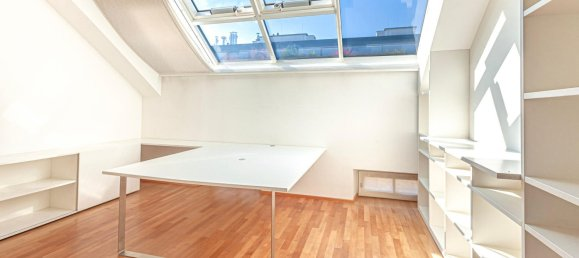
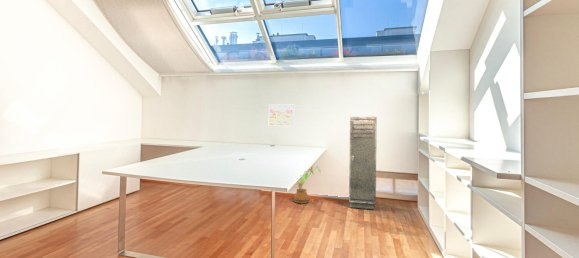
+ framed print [268,104,295,127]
+ house plant [293,164,322,204]
+ storage cabinet [348,116,378,210]
